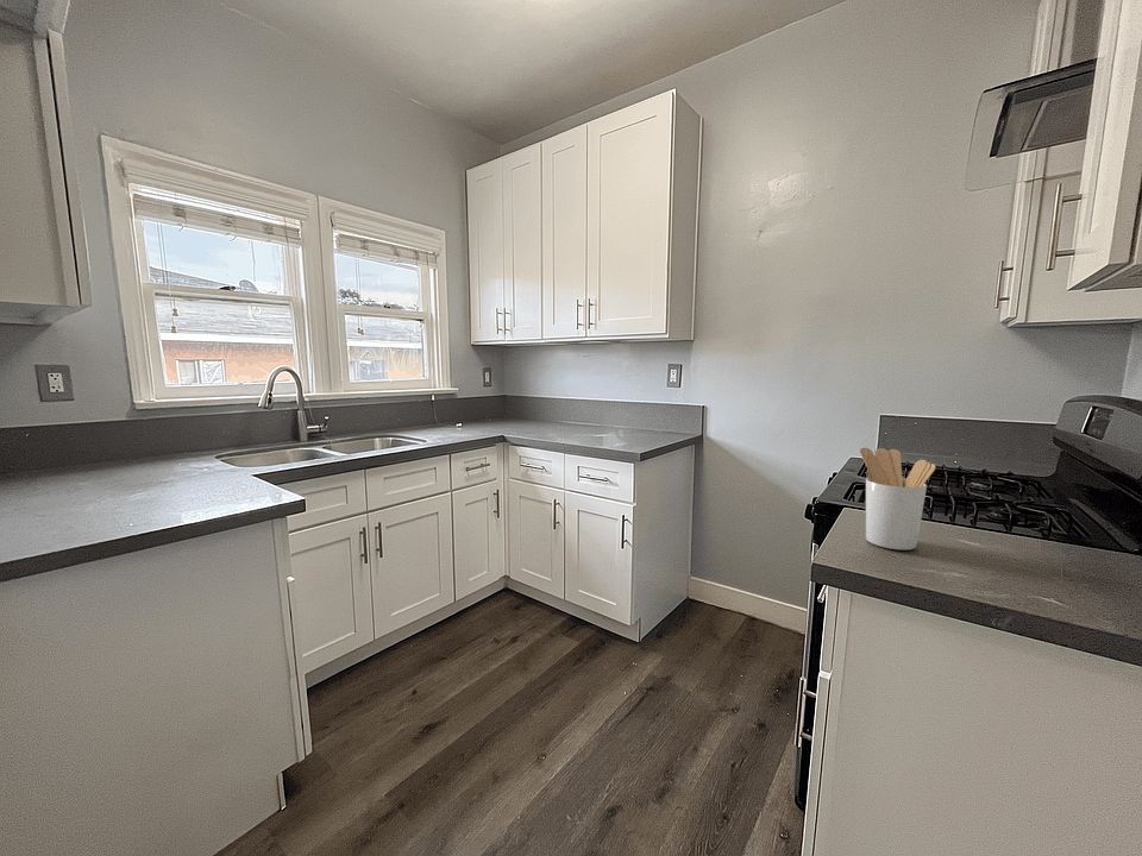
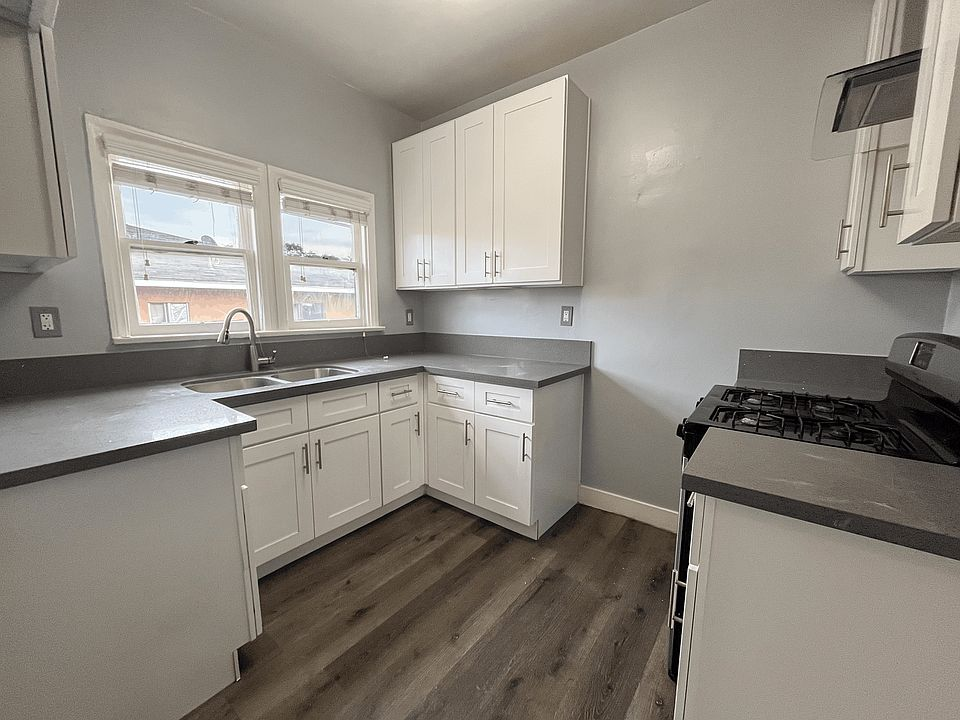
- utensil holder [859,447,936,552]
